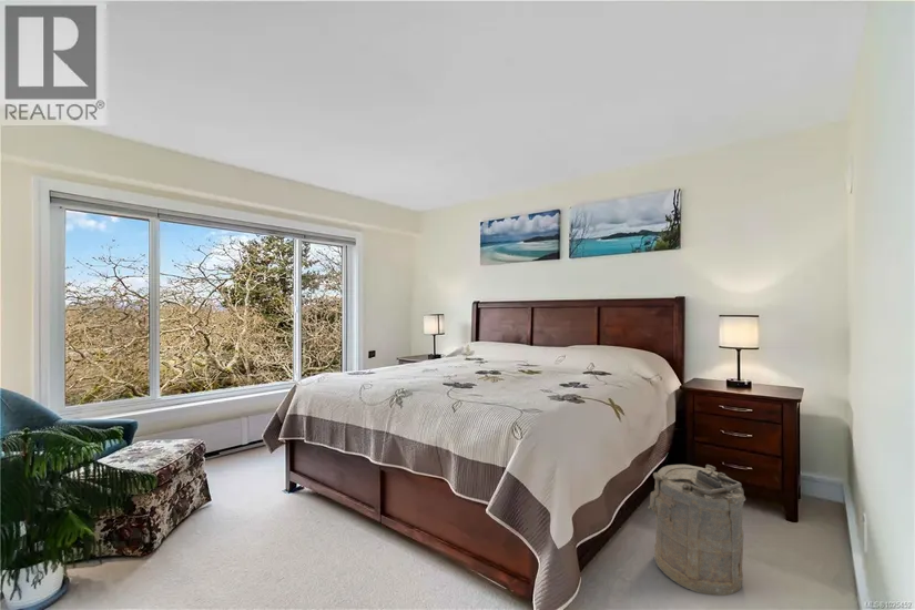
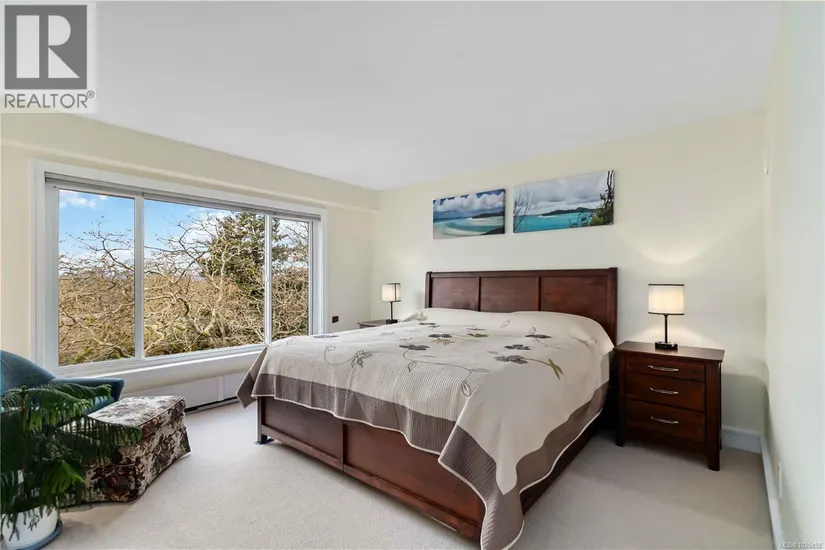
- laundry hamper [648,464,746,597]
